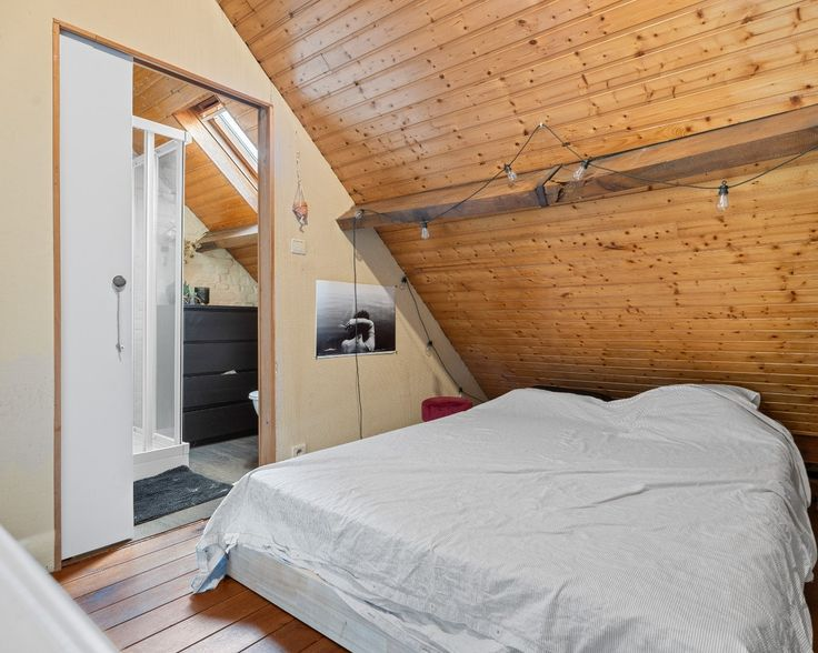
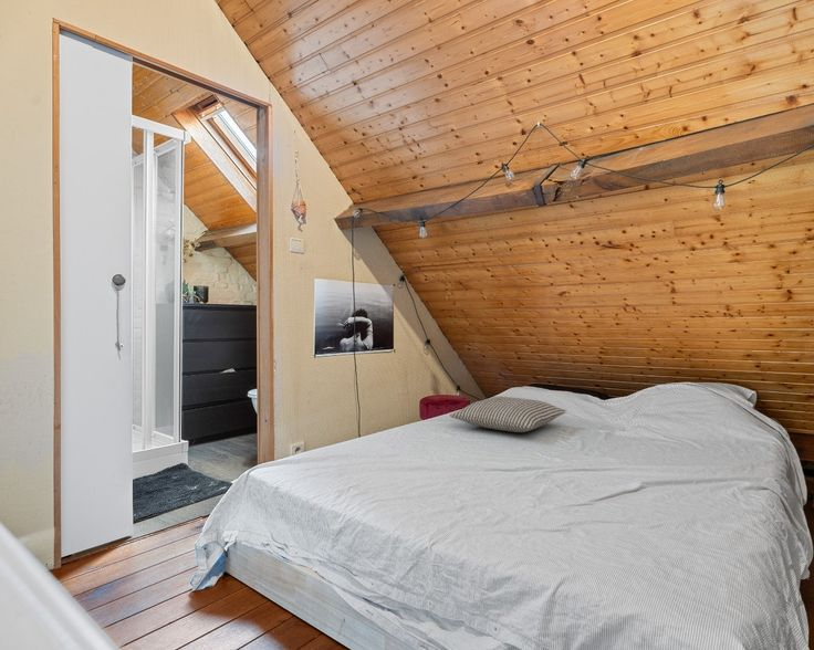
+ pillow [449,396,567,433]
